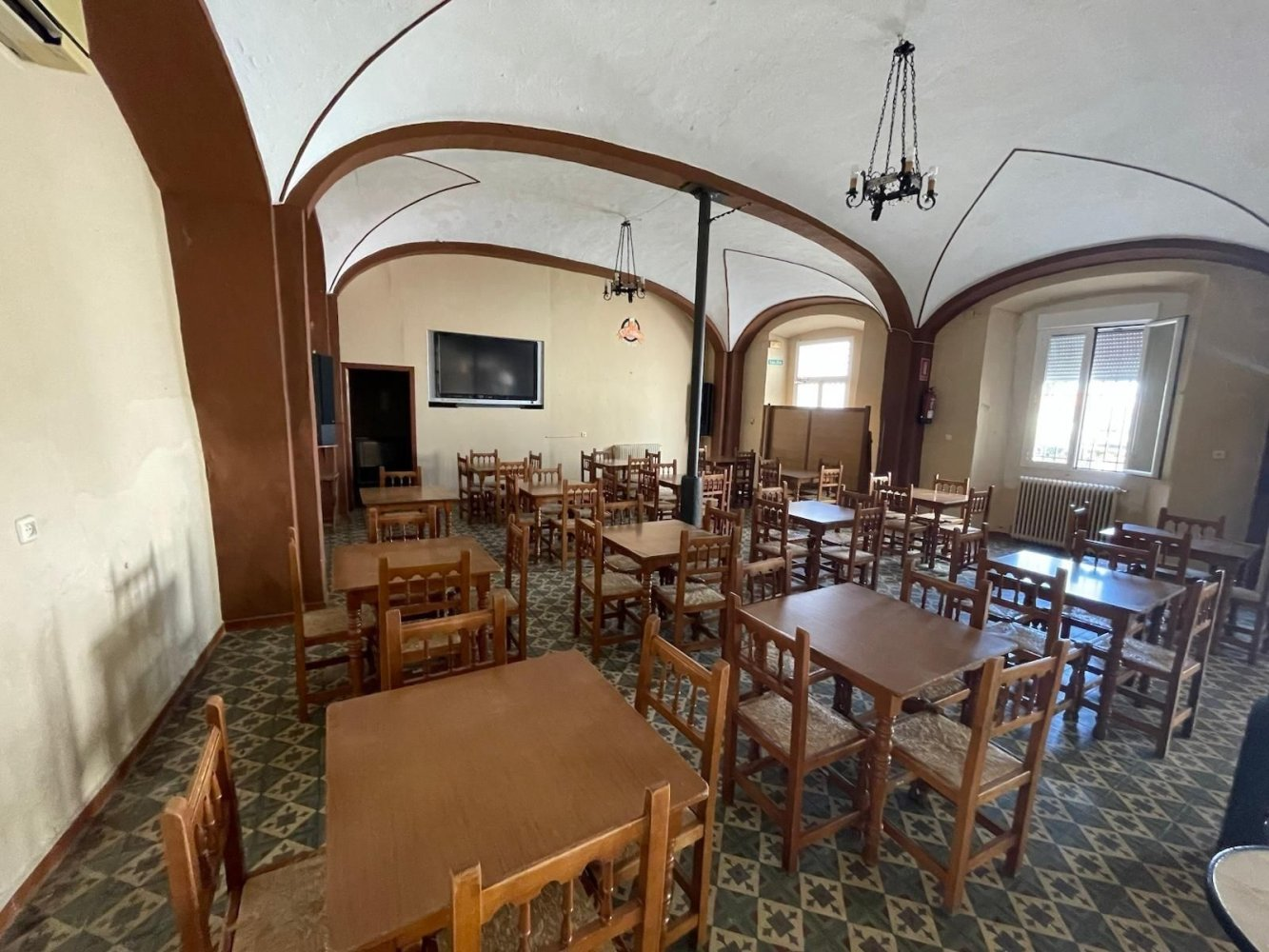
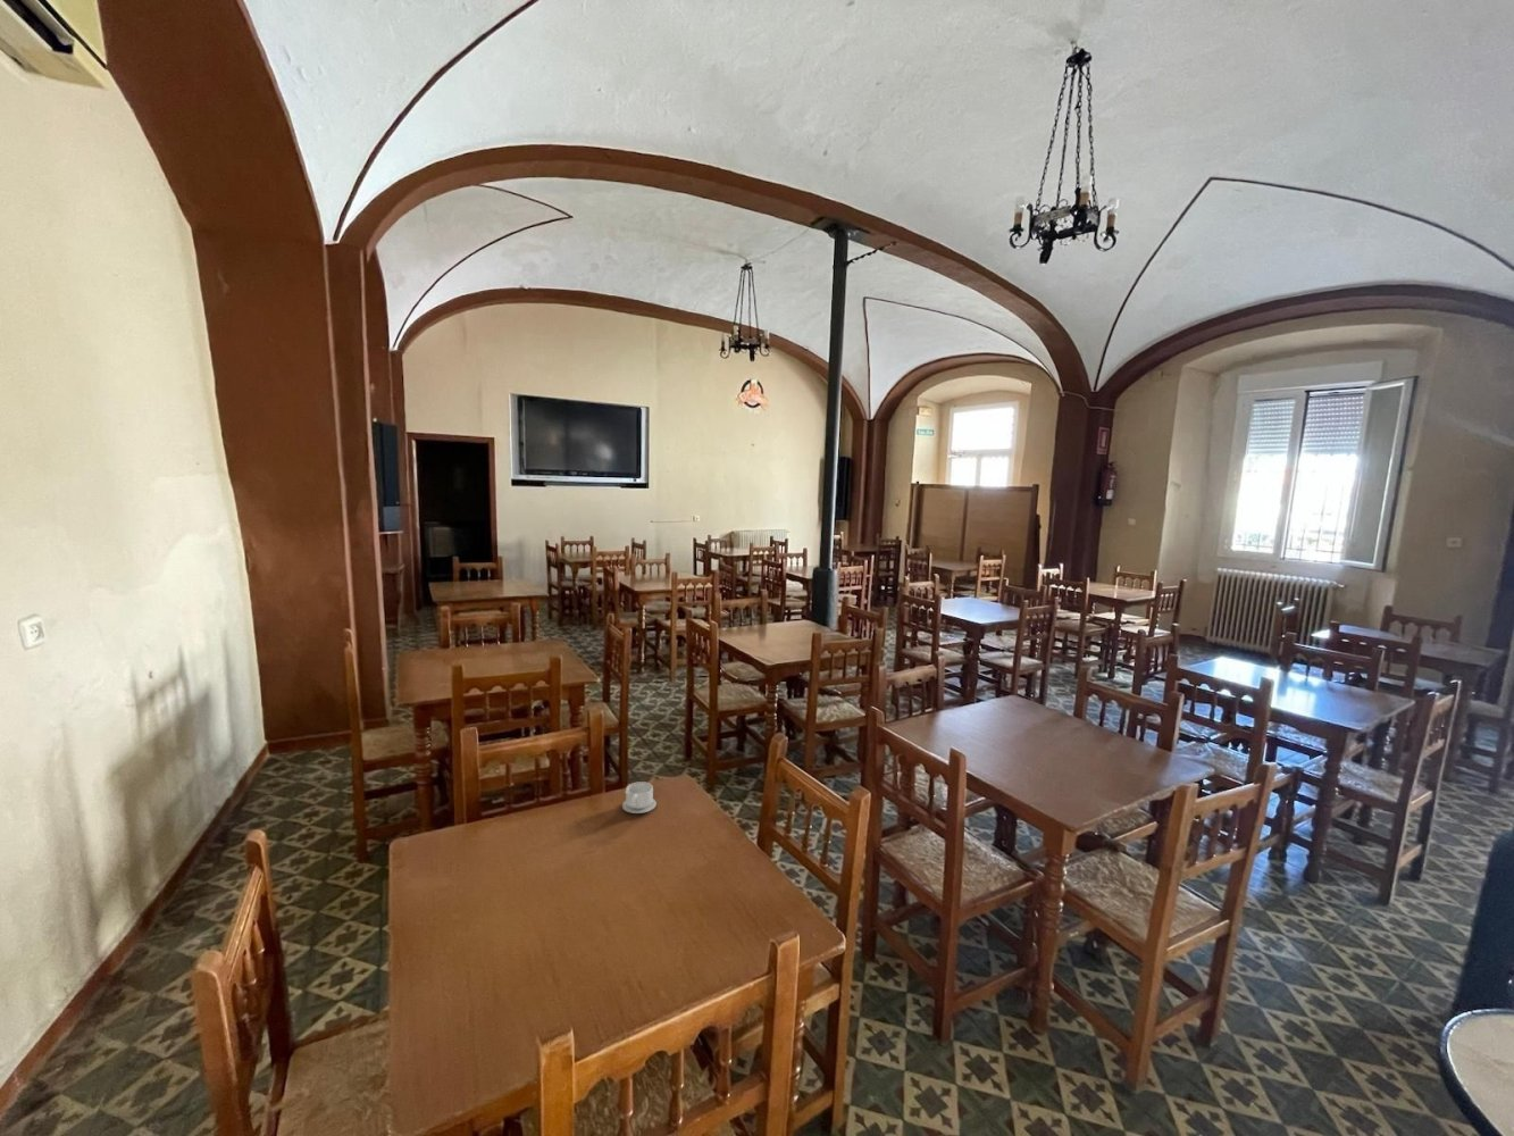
+ teacup [622,780,657,815]
